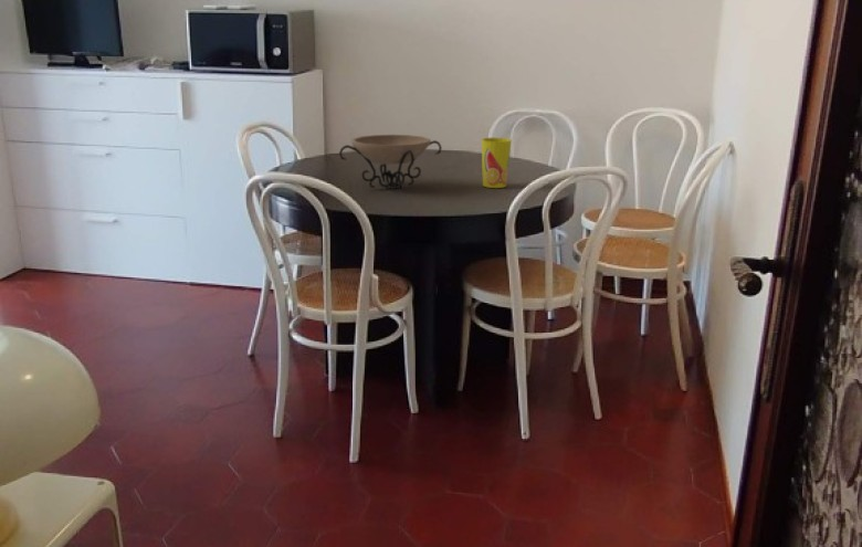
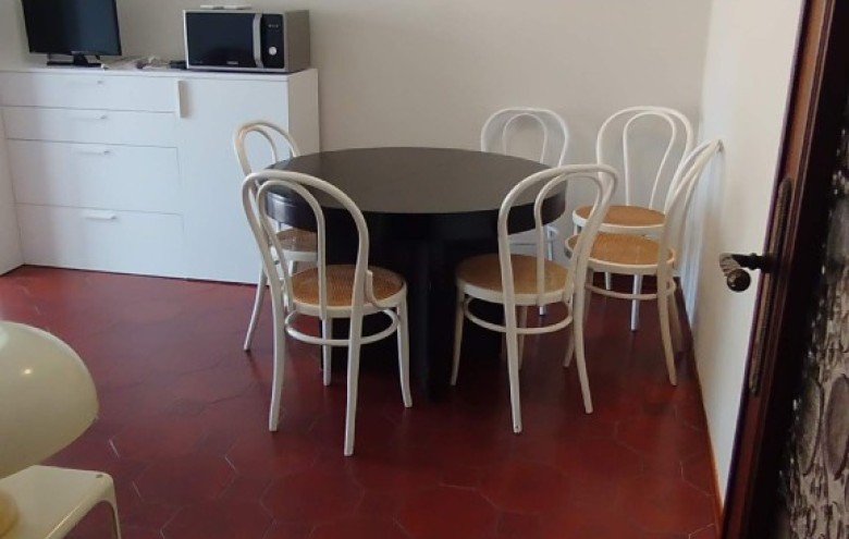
- cup [481,136,513,189]
- decorative bowl [338,134,443,191]
